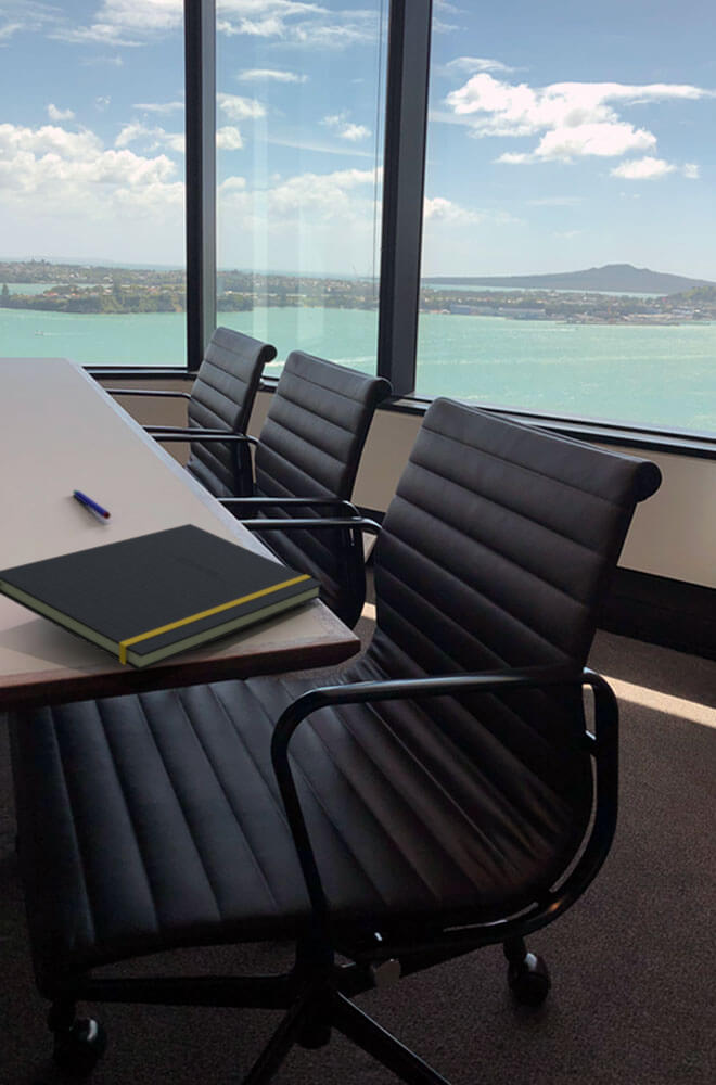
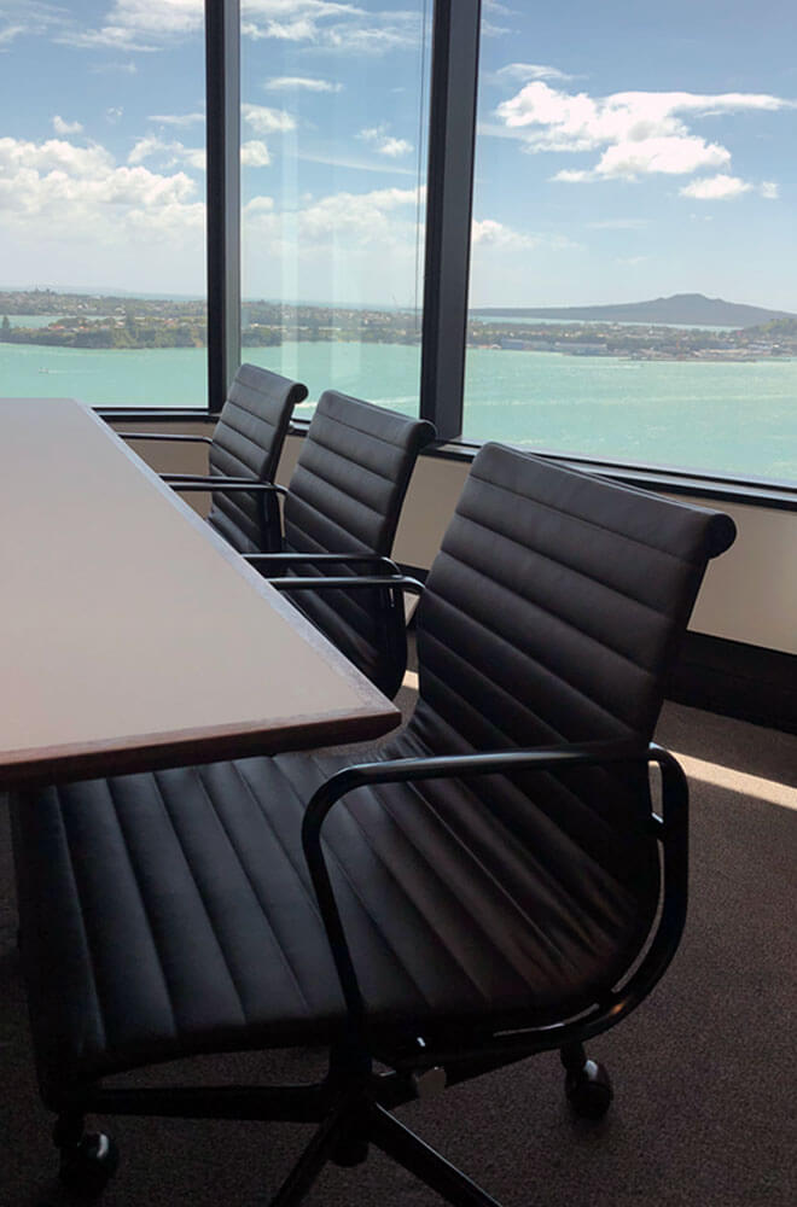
- pen [72,488,112,520]
- notepad [0,523,324,673]
